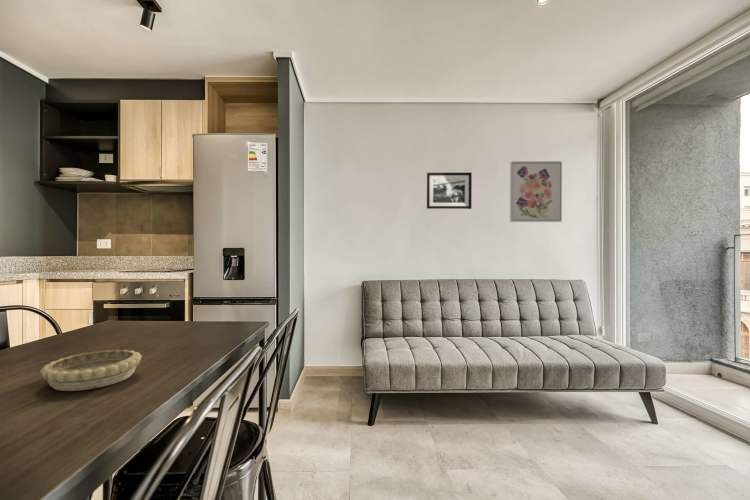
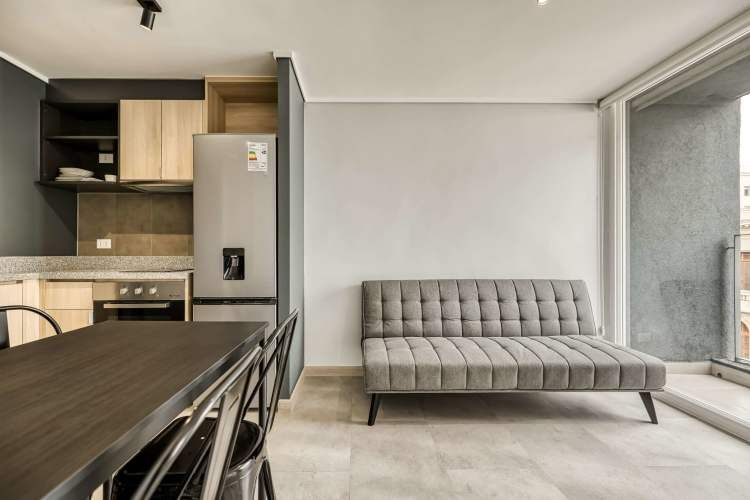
- decorative bowl [39,349,143,392]
- picture frame [426,172,473,210]
- wall art [509,160,563,223]
